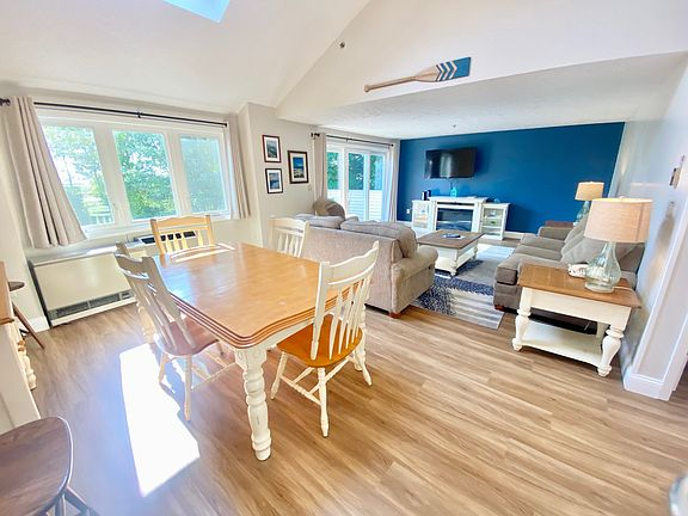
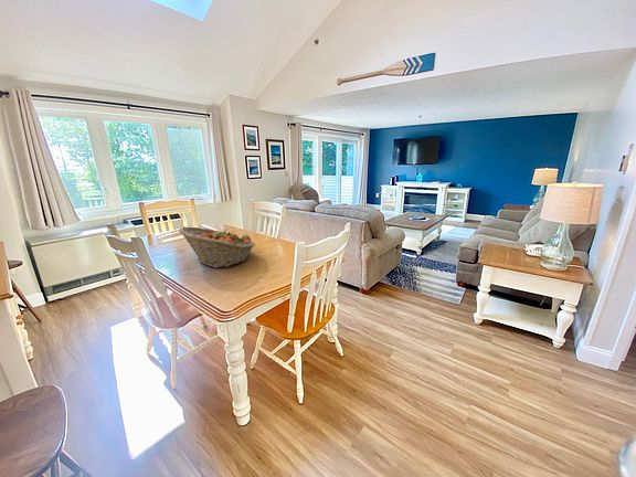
+ fruit basket [178,225,256,269]
